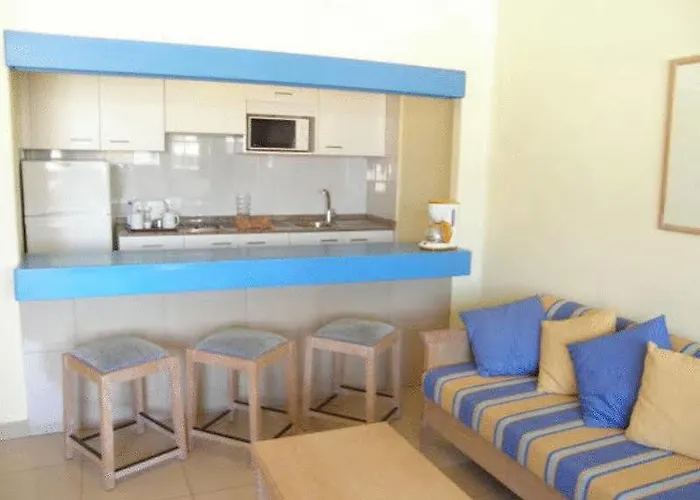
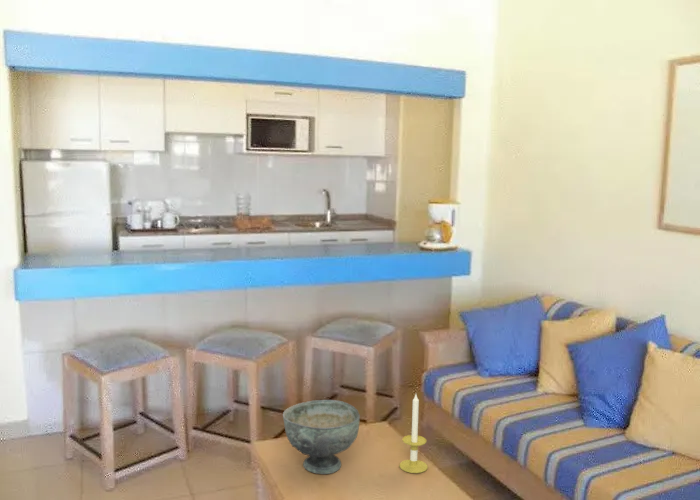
+ decorative bowl [282,399,361,475]
+ candle [399,393,429,474]
